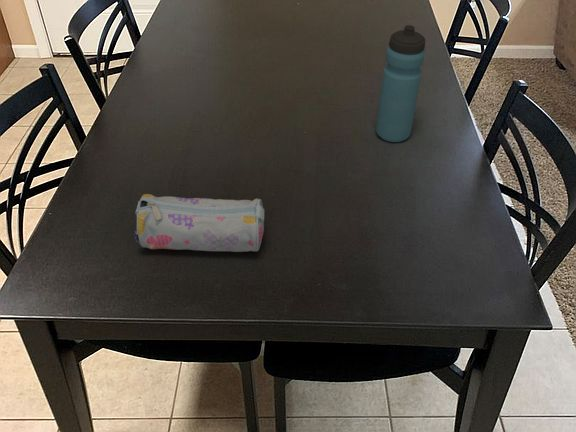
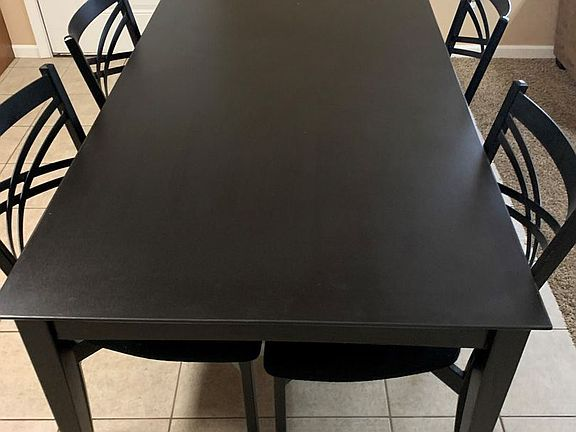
- pencil case [132,193,265,253]
- water bottle [375,24,426,143]
